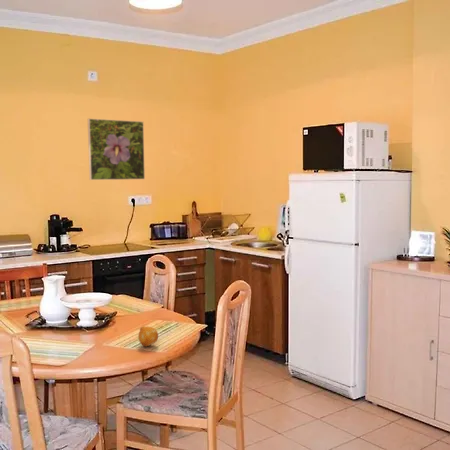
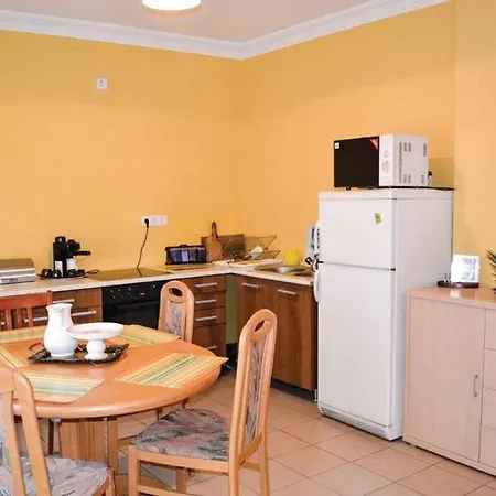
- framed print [87,118,146,181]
- fruit [137,325,159,347]
